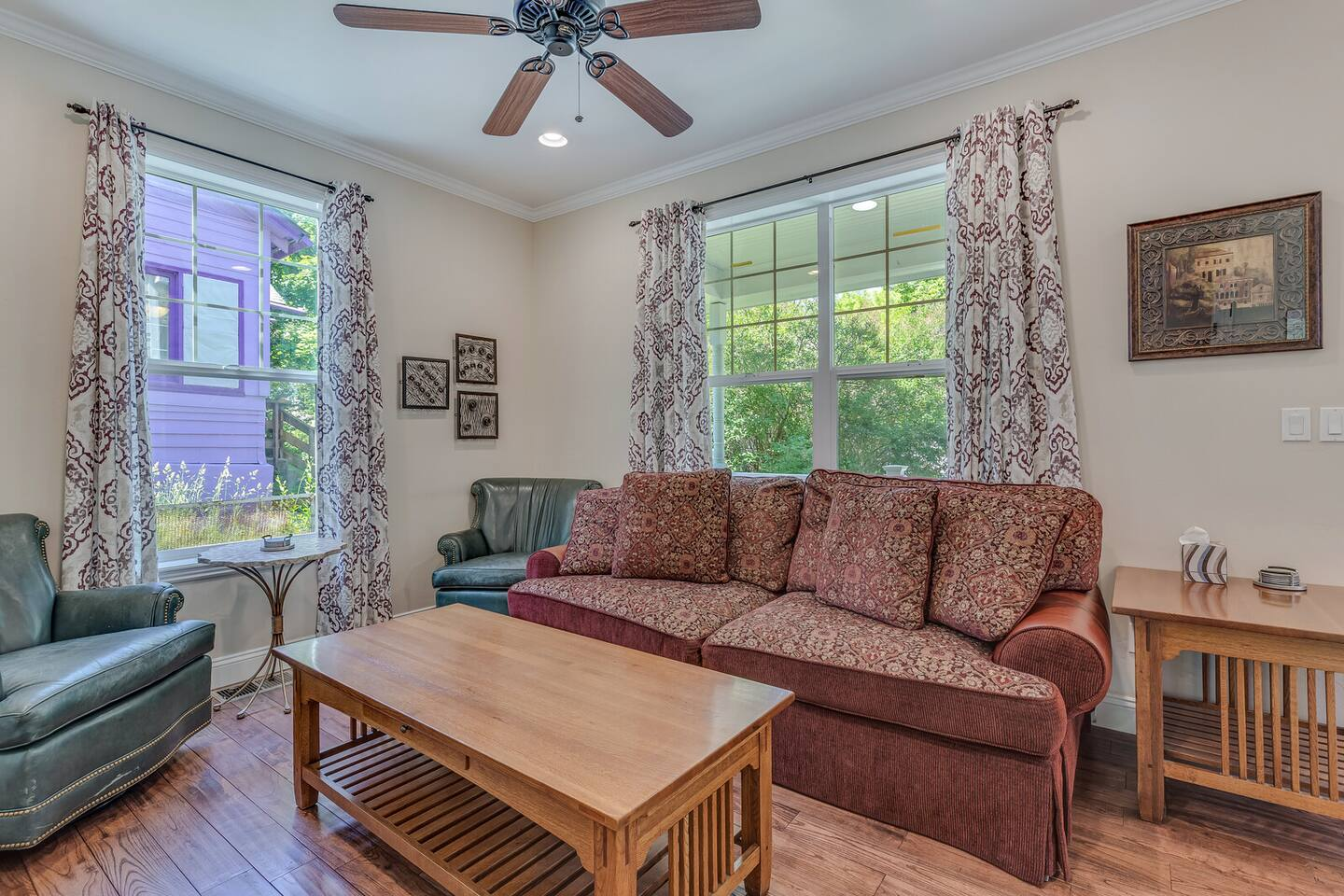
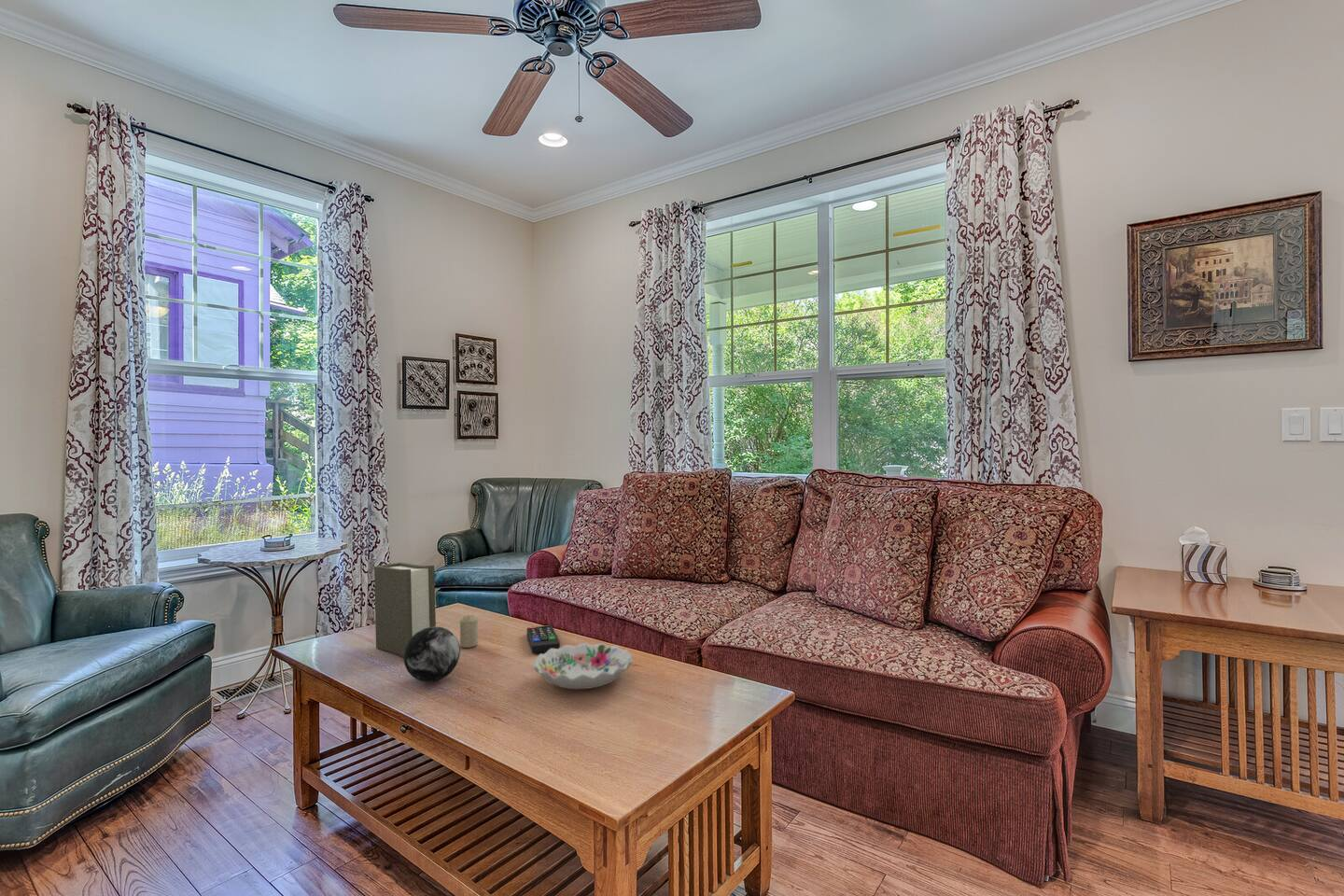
+ candle [459,614,479,649]
+ remote control [526,624,561,654]
+ decorative bowl [532,642,634,690]
+ decorative orb [403,625,461,683]
+ book [373,562,437,658]
